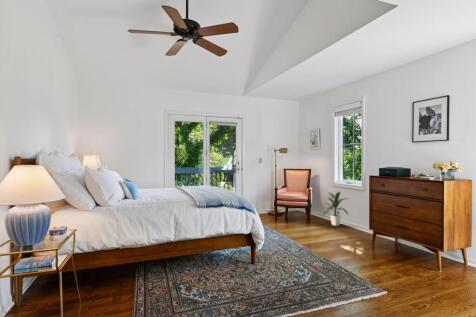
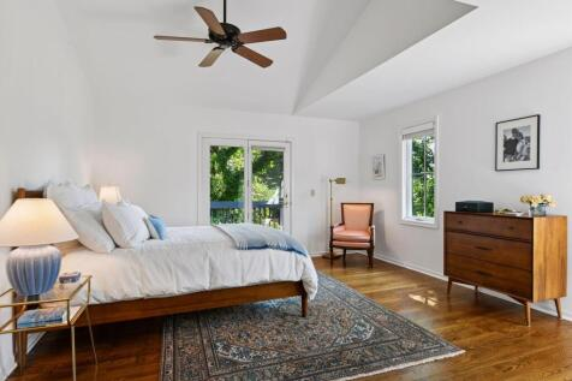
- indoor plant [321,190,352,227]
